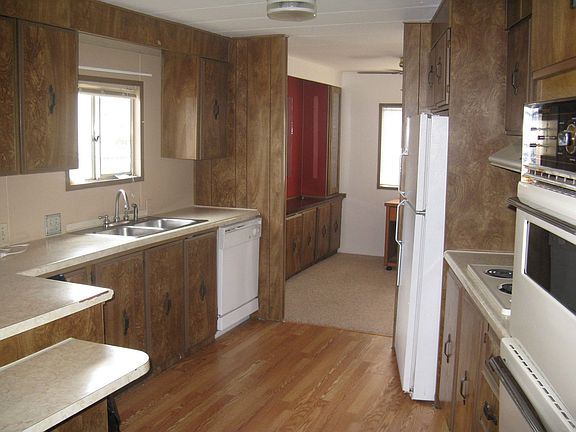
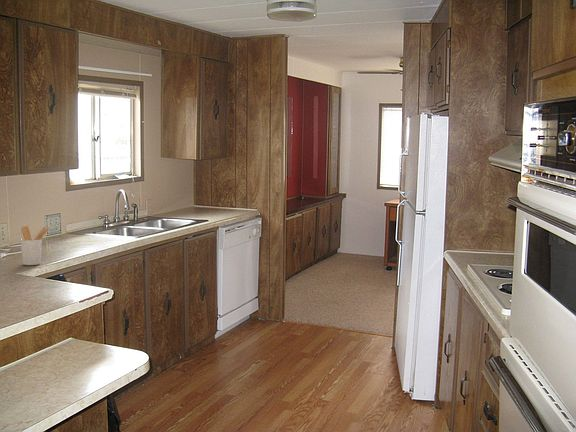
+ utensil holder [19,225,51,266]
